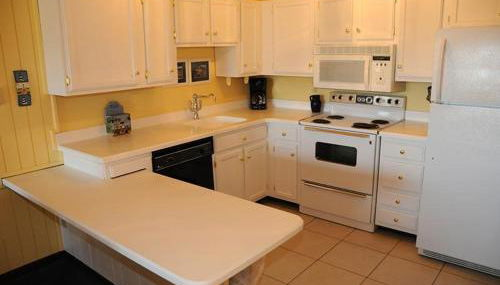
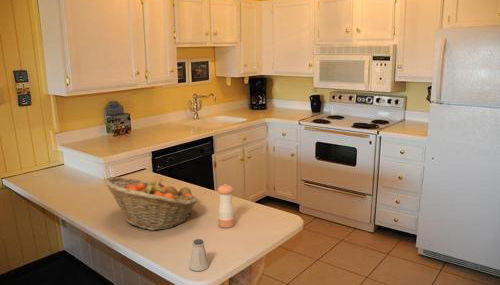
+ fruit basket [102,176,199,231]
+ pepper shaker [217,183,235,229]
+ saltshaker [189,238,210,272]
